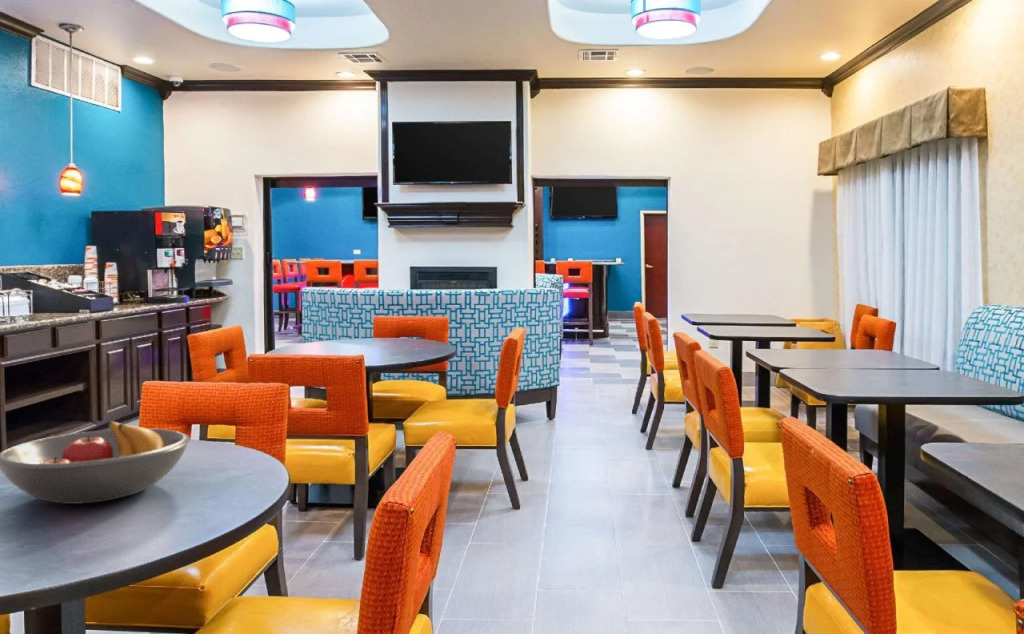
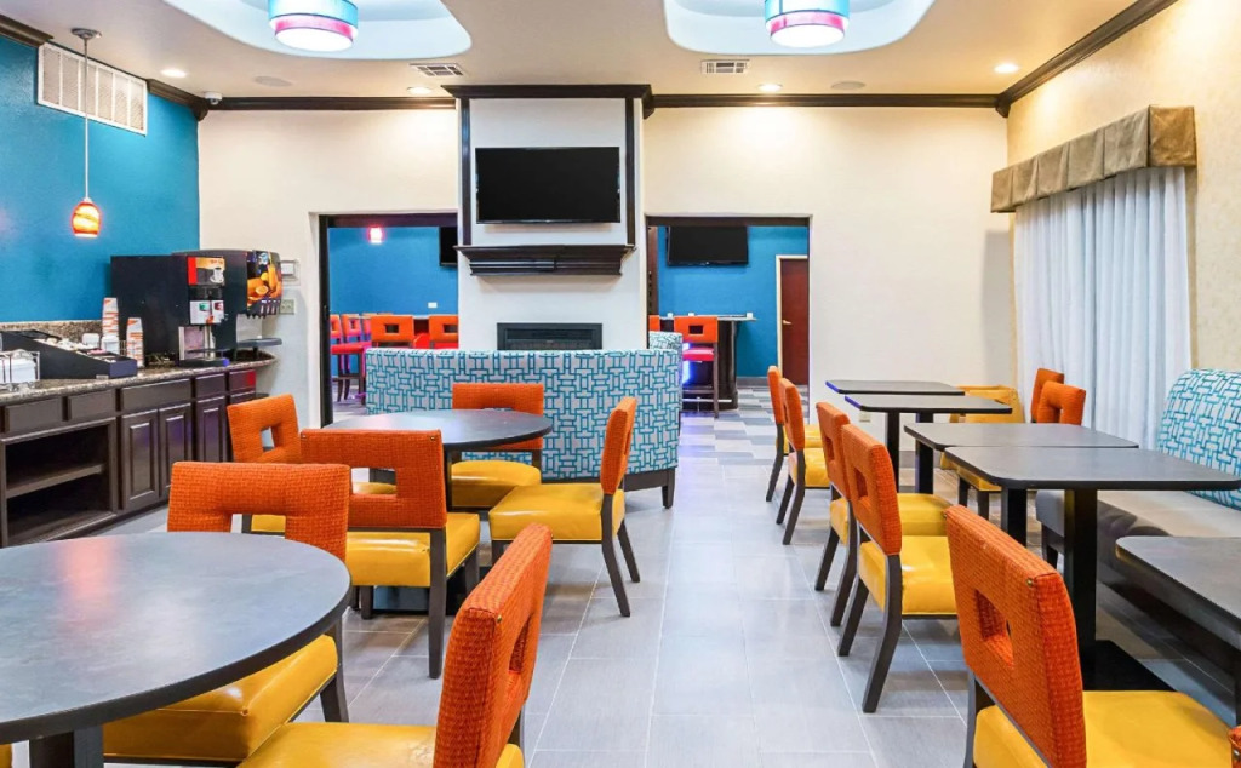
- fruit bowl [0,420,191,505]
